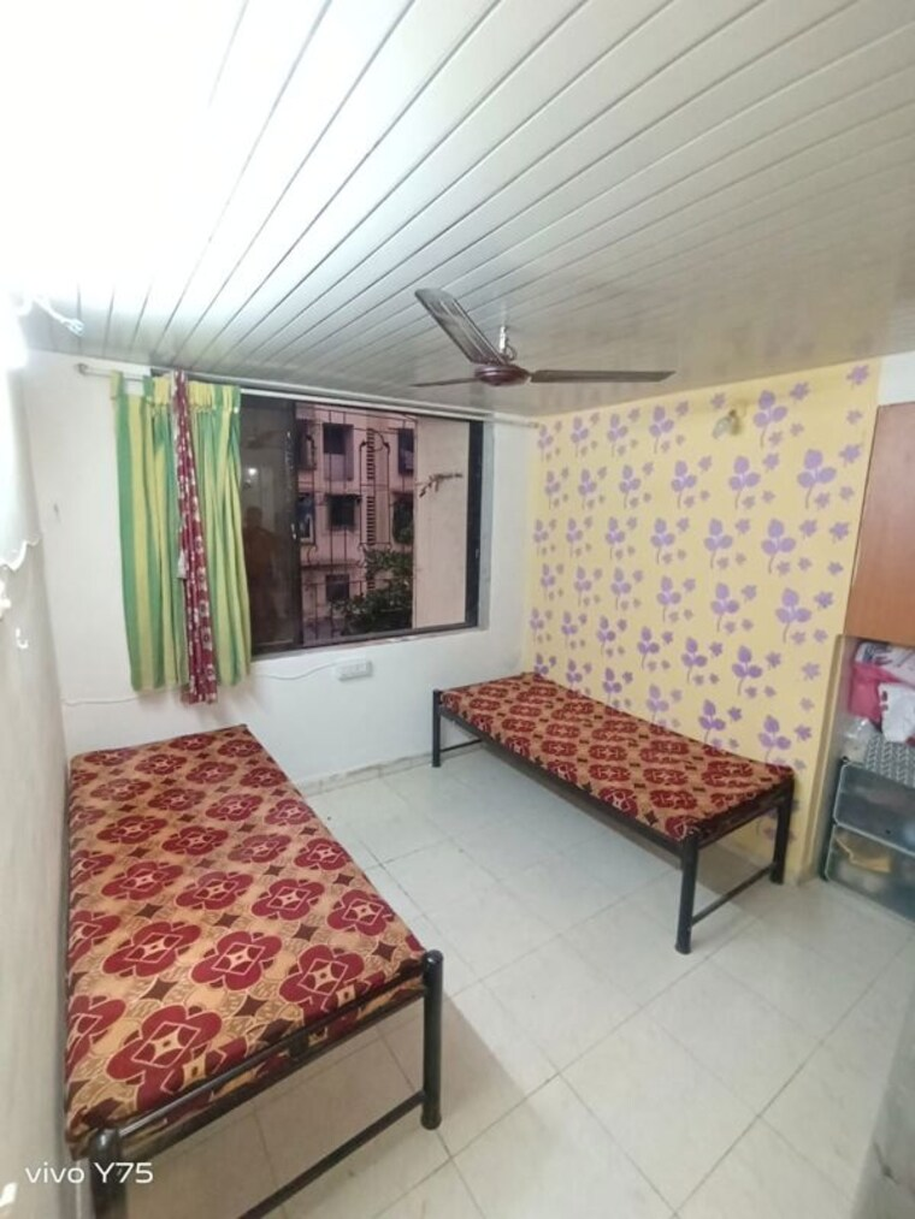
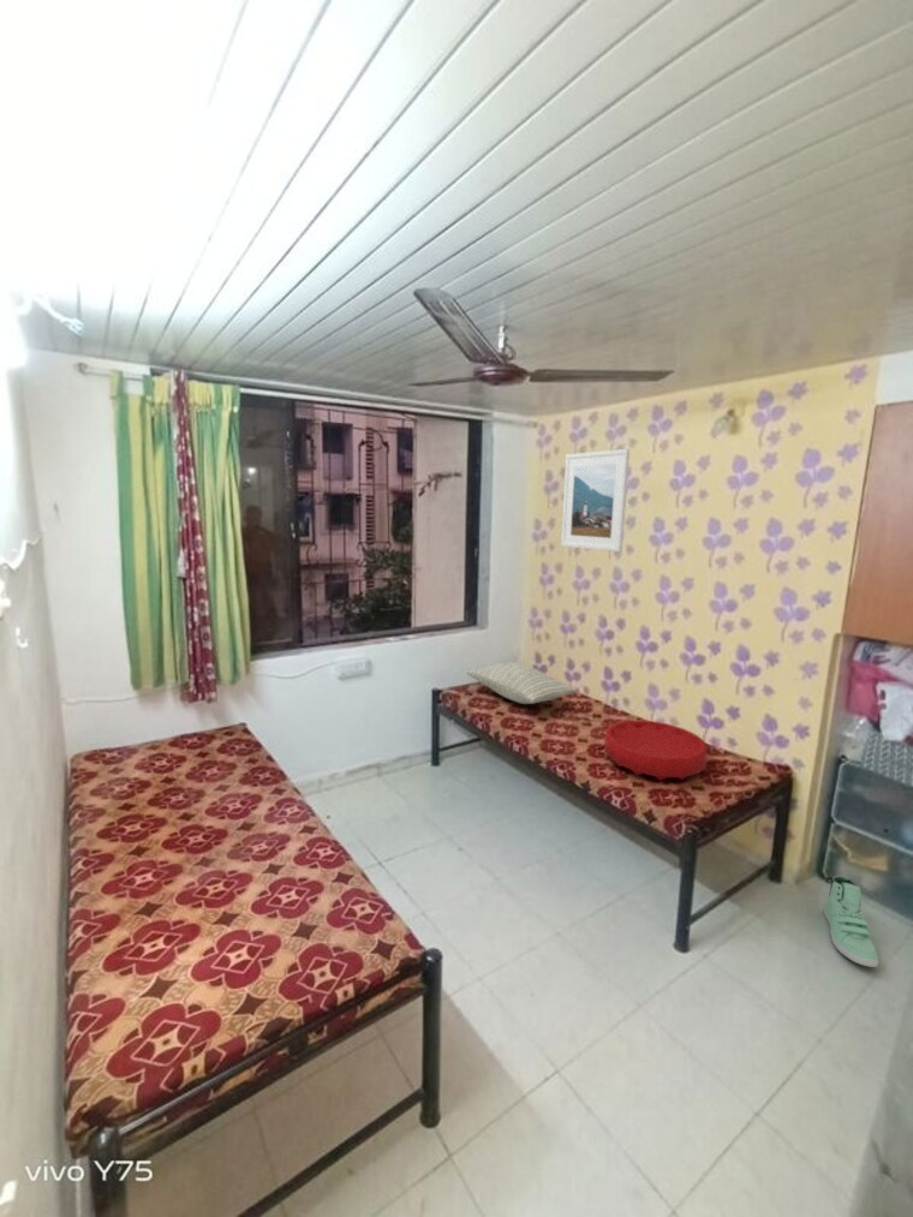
+ pillow [465,661,578,705]
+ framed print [560,448,631,553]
+ sneaker [823,875,879,968]
+ cushion [603,720,708,782]
